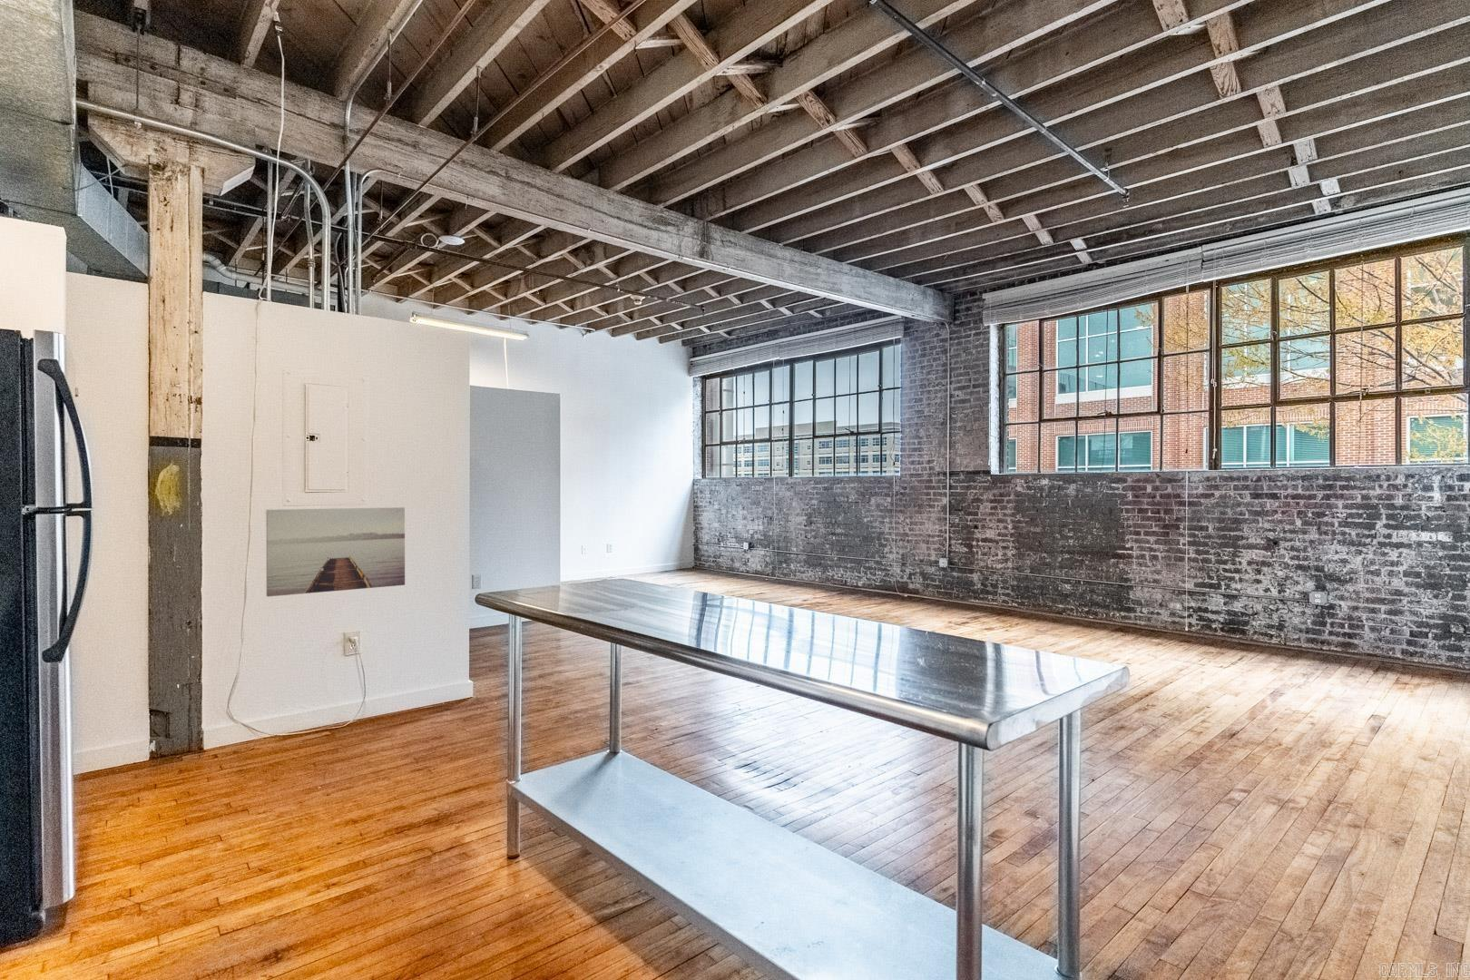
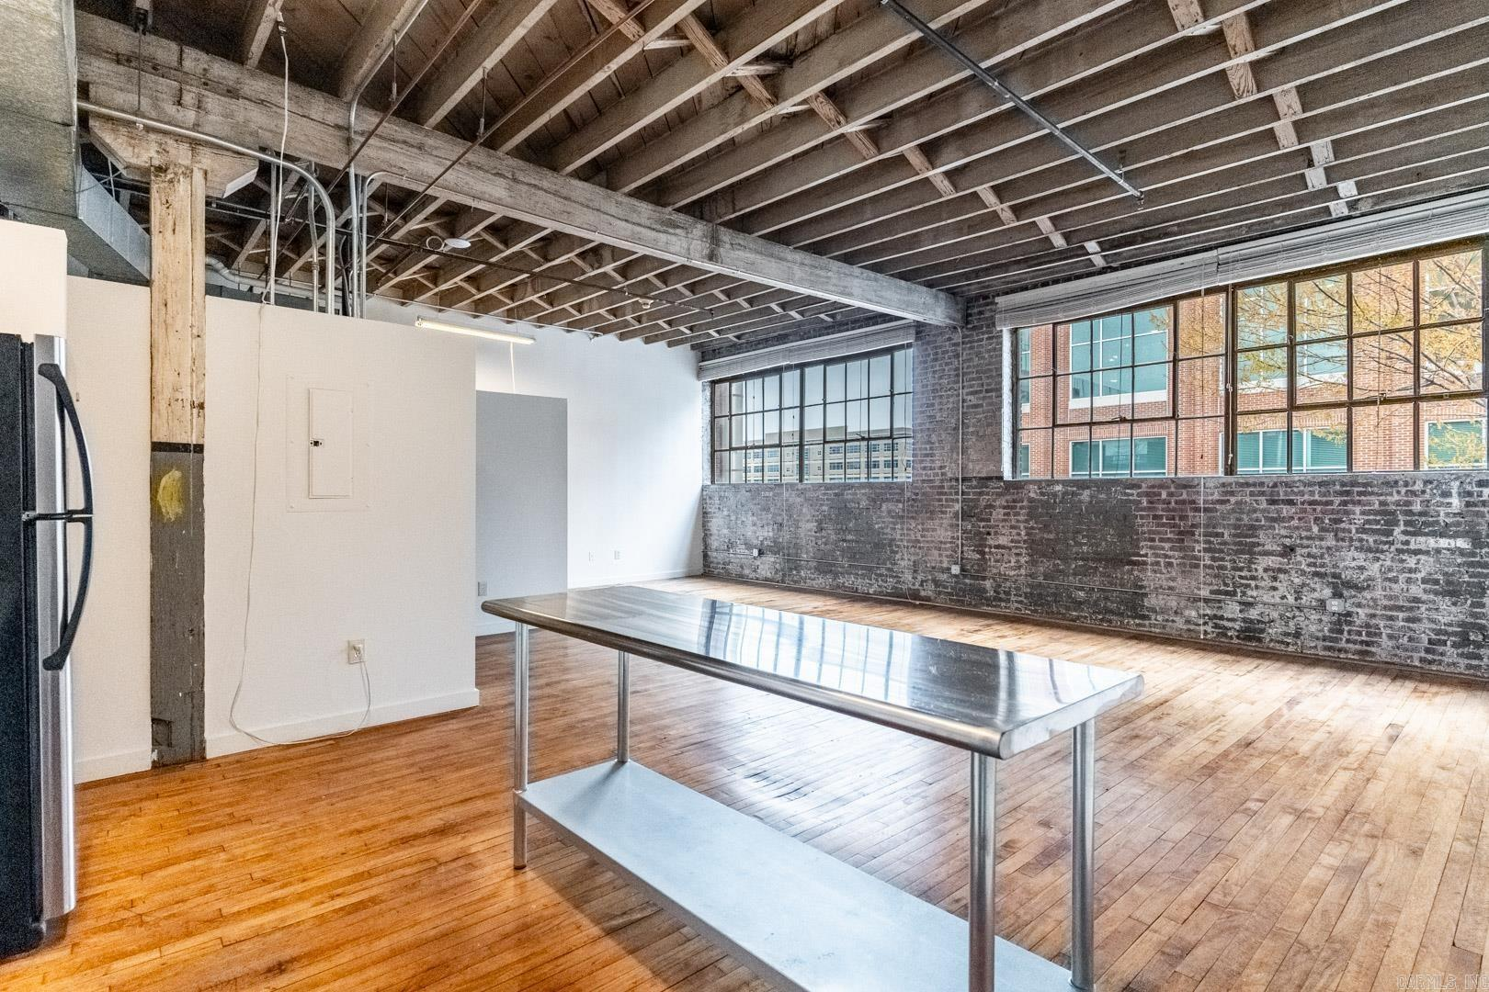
- wall art [265,506,406,597]
